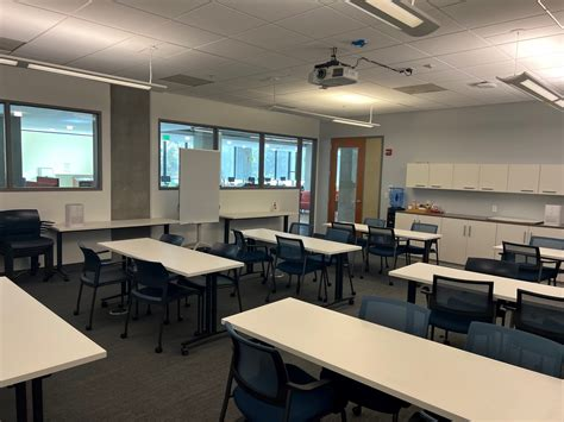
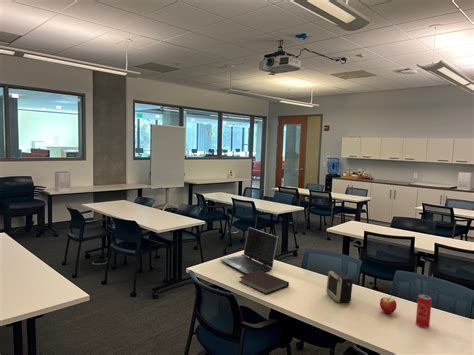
+ beverage can [415,293,433,329]
+ notebook [238,271,290,296]
+ speaker [325,270,354,304]
+ laptop computer [219,226,279,275]
+ apple [379,295,398,314]
